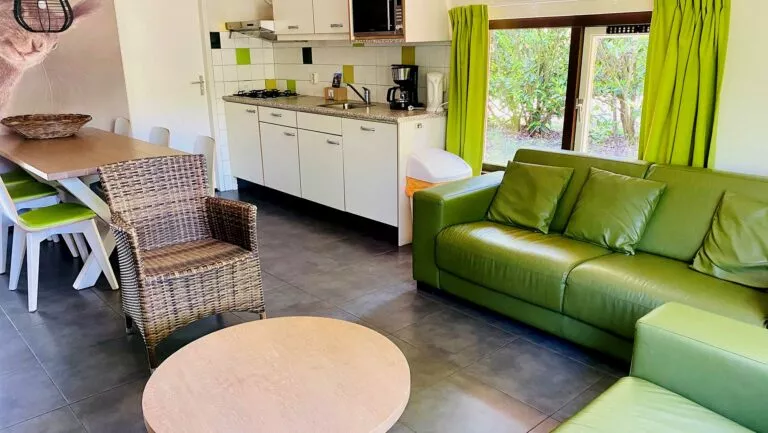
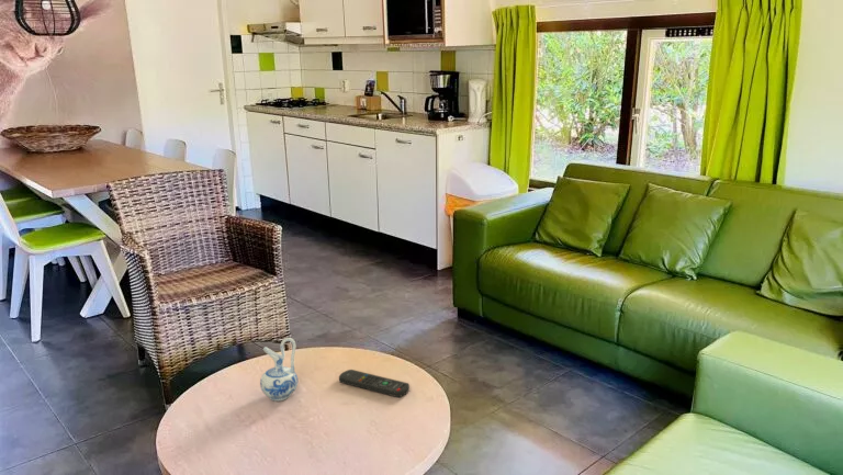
+ ceramic pitcher [259,337,299,402]
+ remote control [338,369,411,398]
